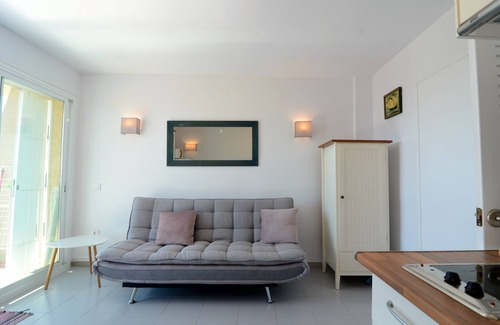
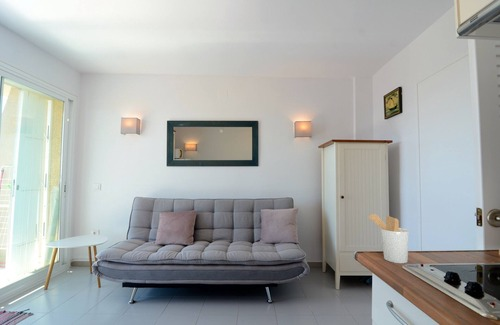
+ utensil holder [366,213,410,264]
